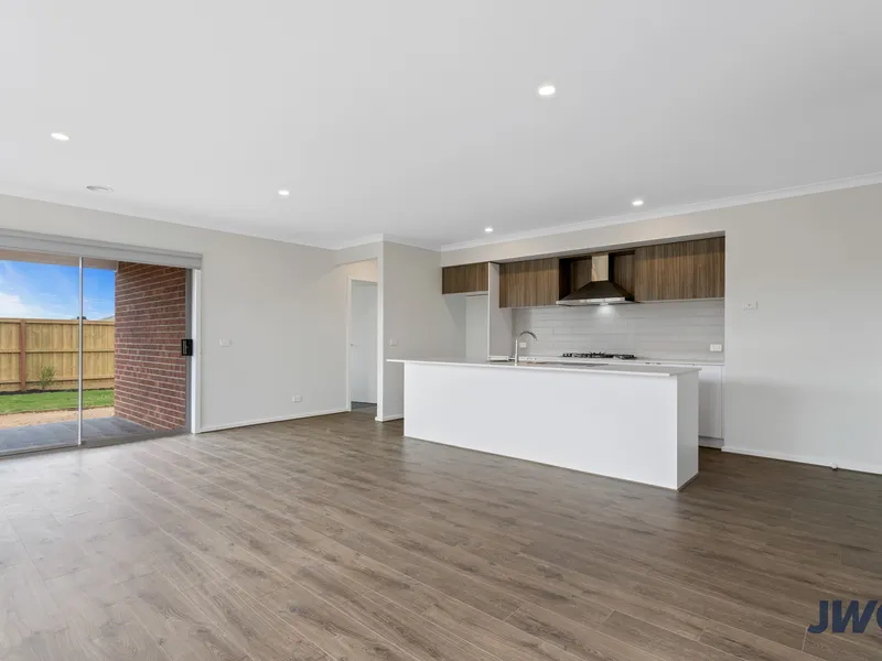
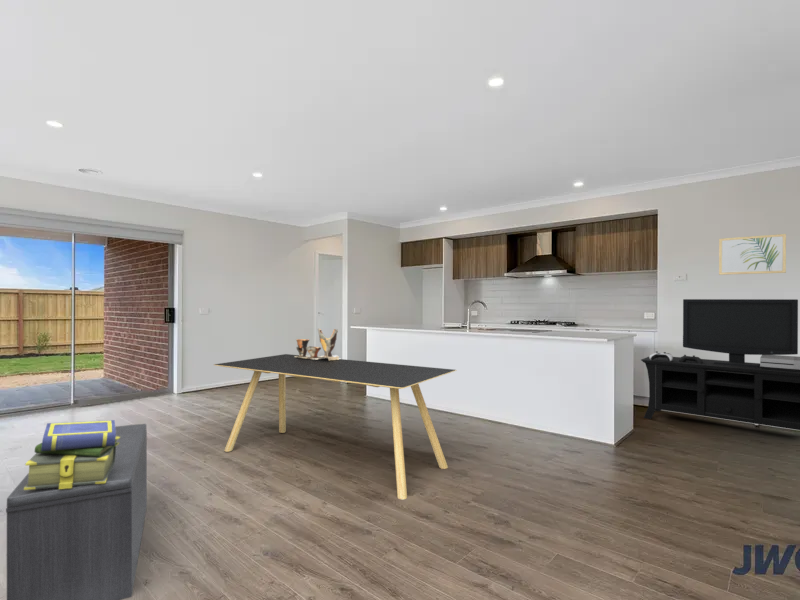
+ dining table [213,353,458,500]
+ bench [5,423,148,600]
+ stack of books [24,419,120,490]
+ media console [640,298,800,431]
+ pottery [295,328,340,360]
+ wall art [718,233,787,276]
